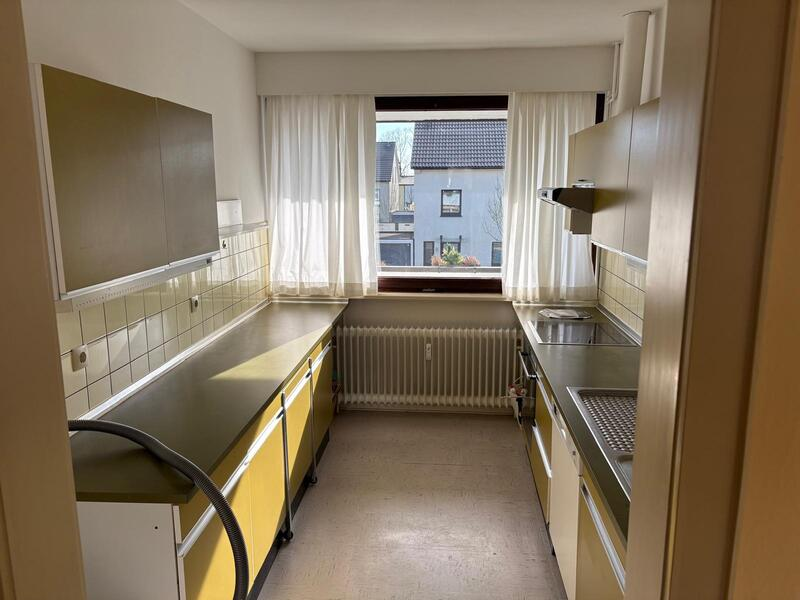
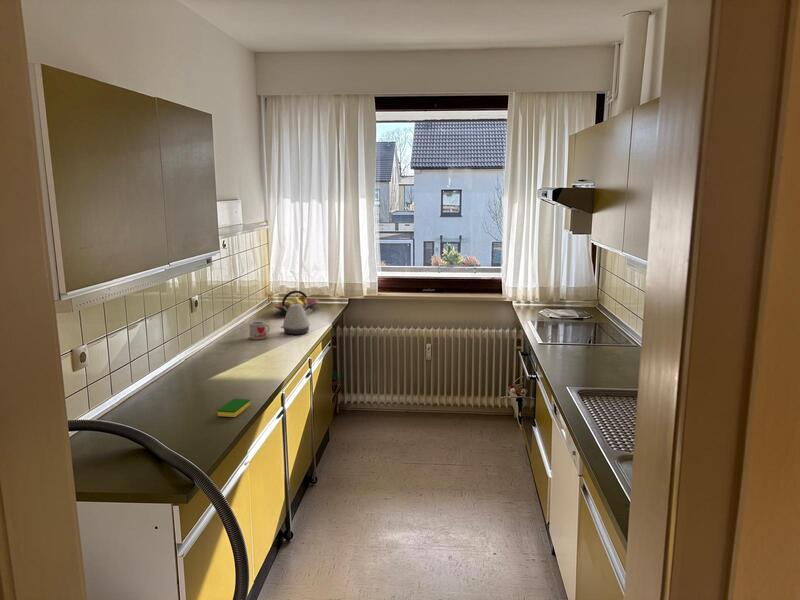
+ fruit bowl [273,294,320,315]
+ kettle [280,290,313,335]
+ mug [248,320,271,340]
+ dish sponge [217,398,251,418]
